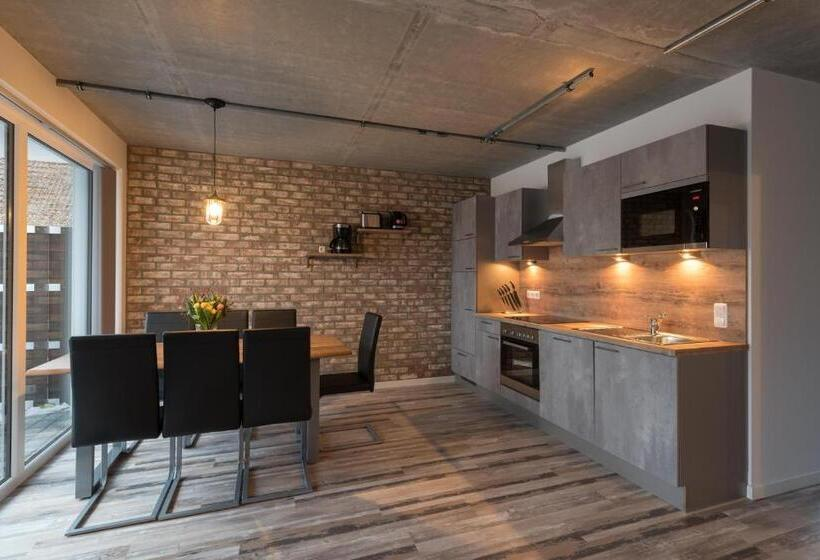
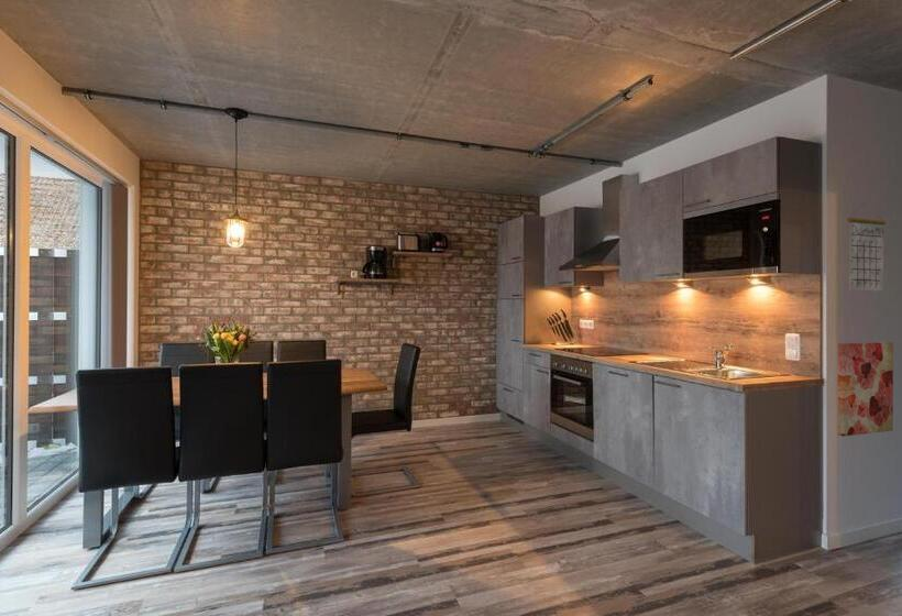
+ calendar [846,201,887,292]
+ wall art [837,341,894,438]
